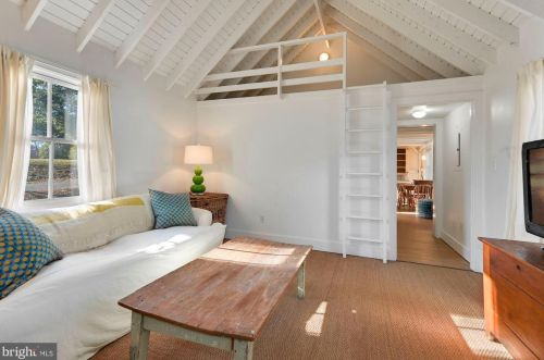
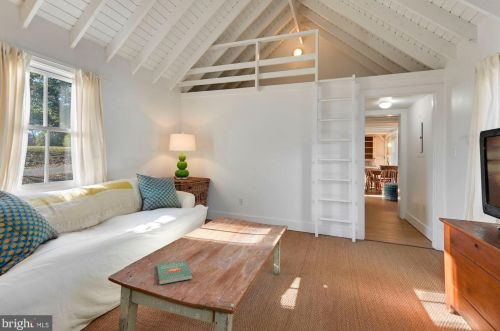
+ book [156,260,193,285]
